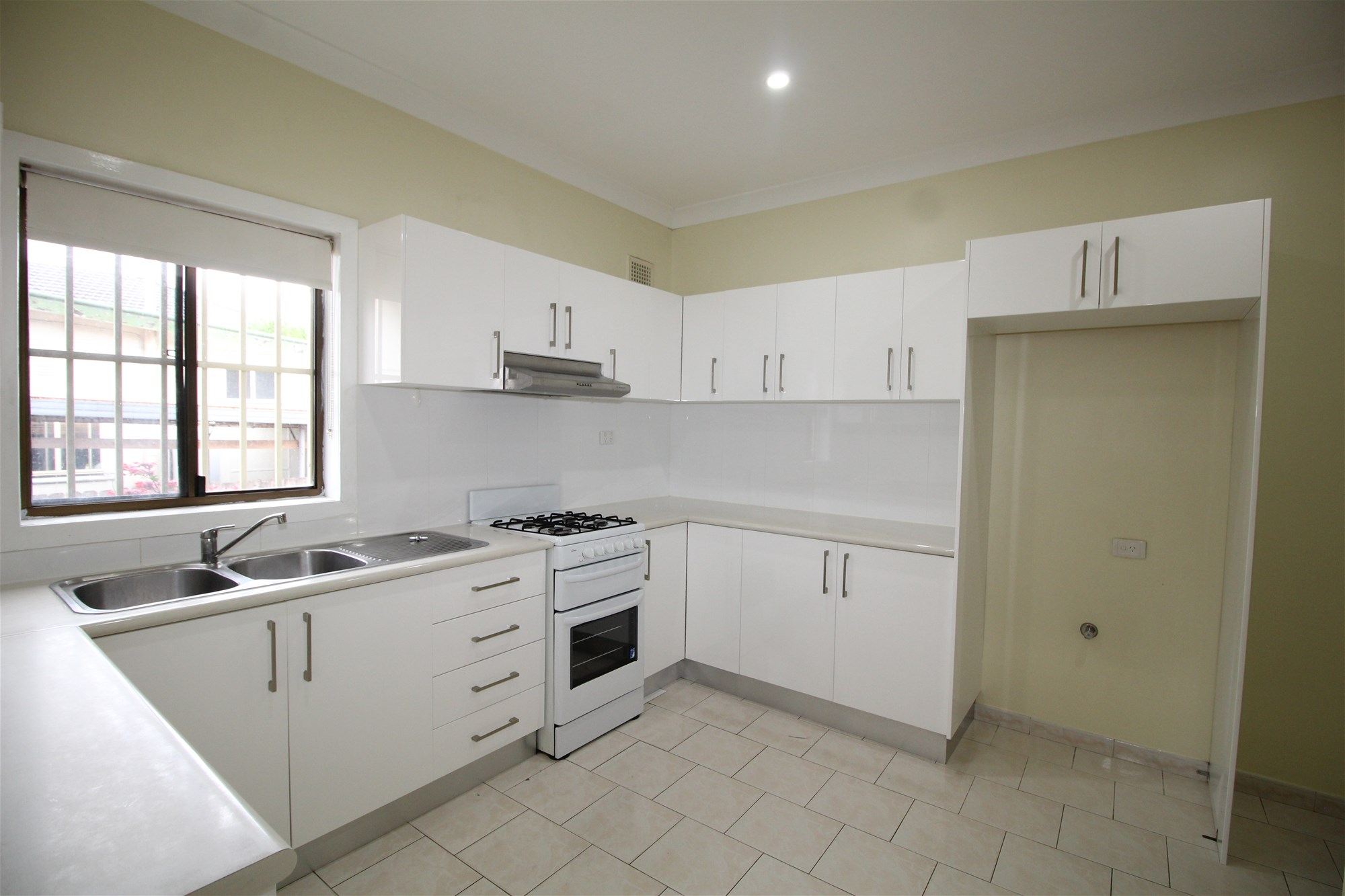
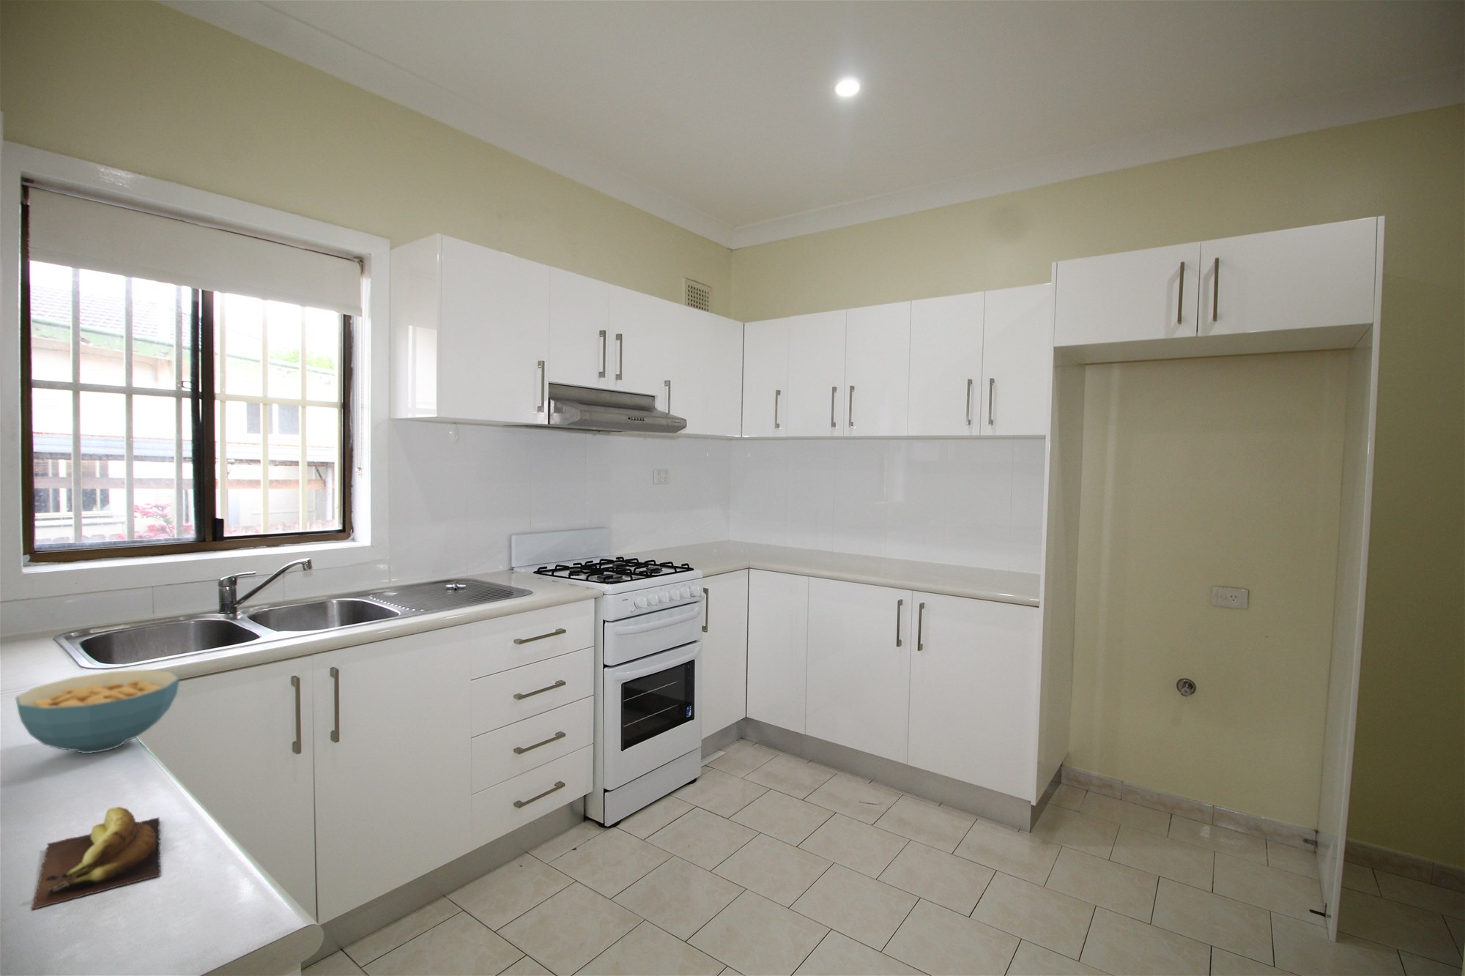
+ banana [30,806,161,911]
+ cereal bowl [14,669,180,754]
